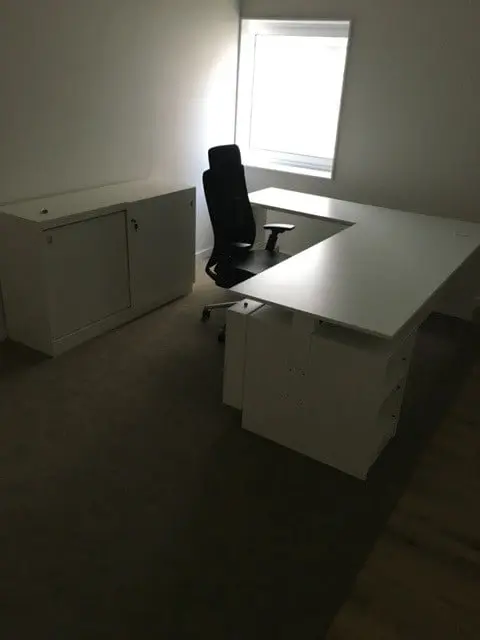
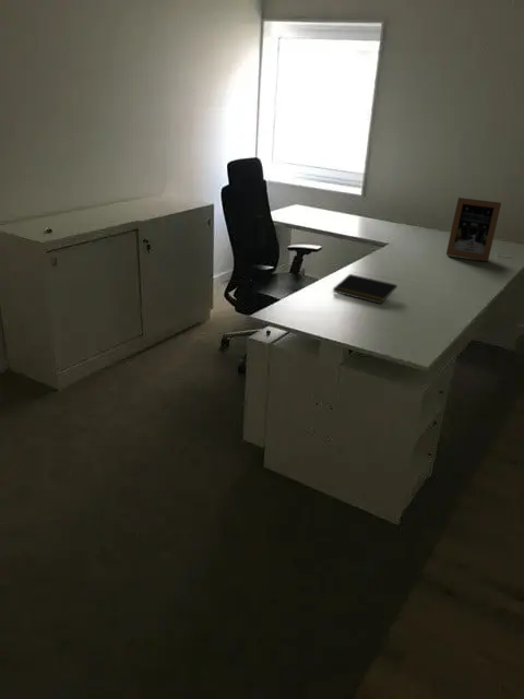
+ notepad [332,273,398,305]
+ picture frame [445,197,502,262]
